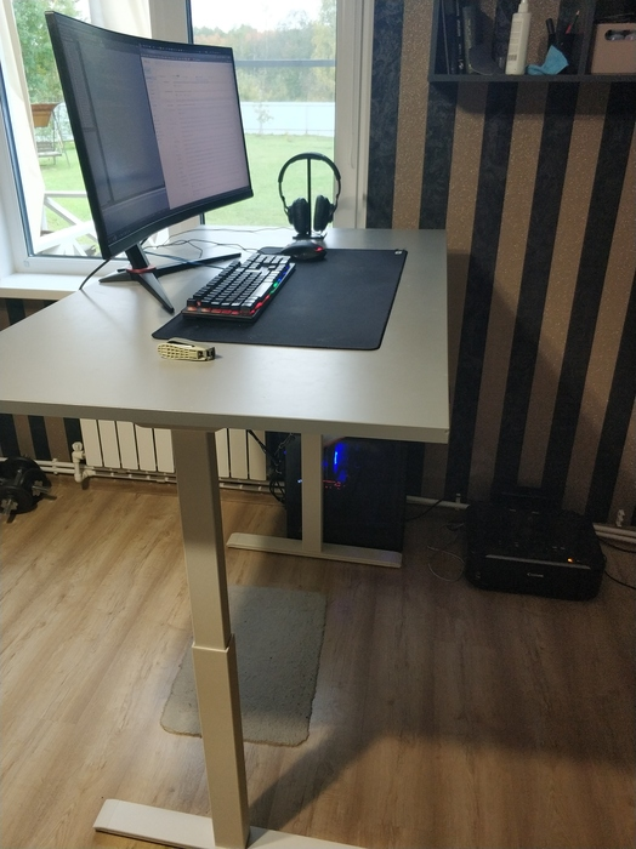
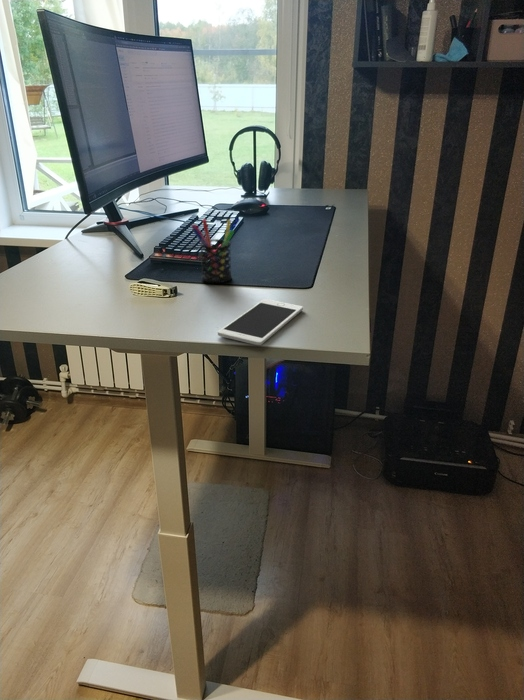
+ pen holder [190,218,235,284]
+ cell phone [217,298,304,346]
